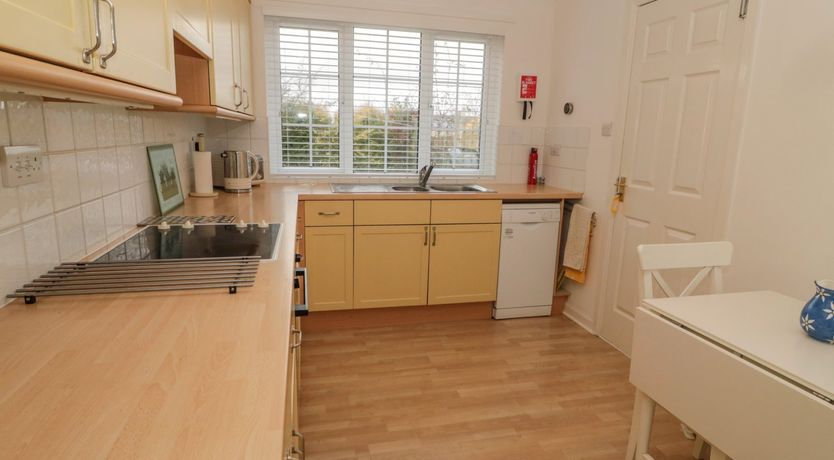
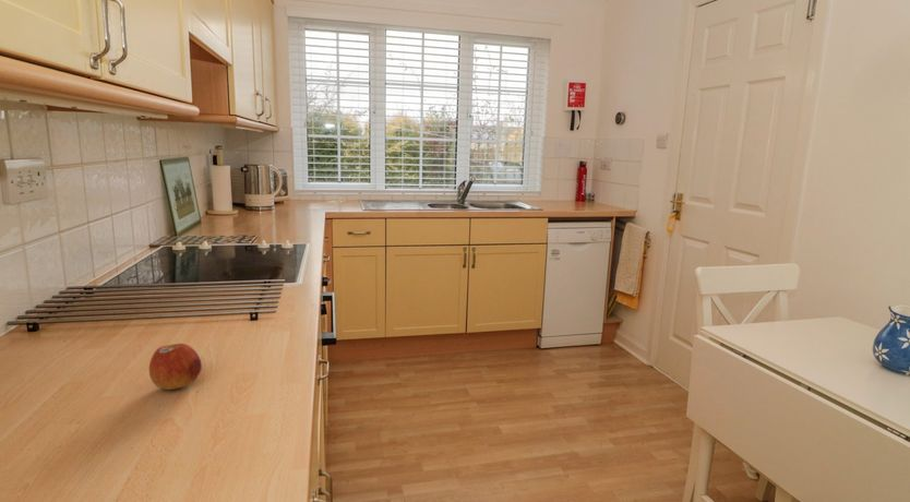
+ apple [148,343,203,391]
